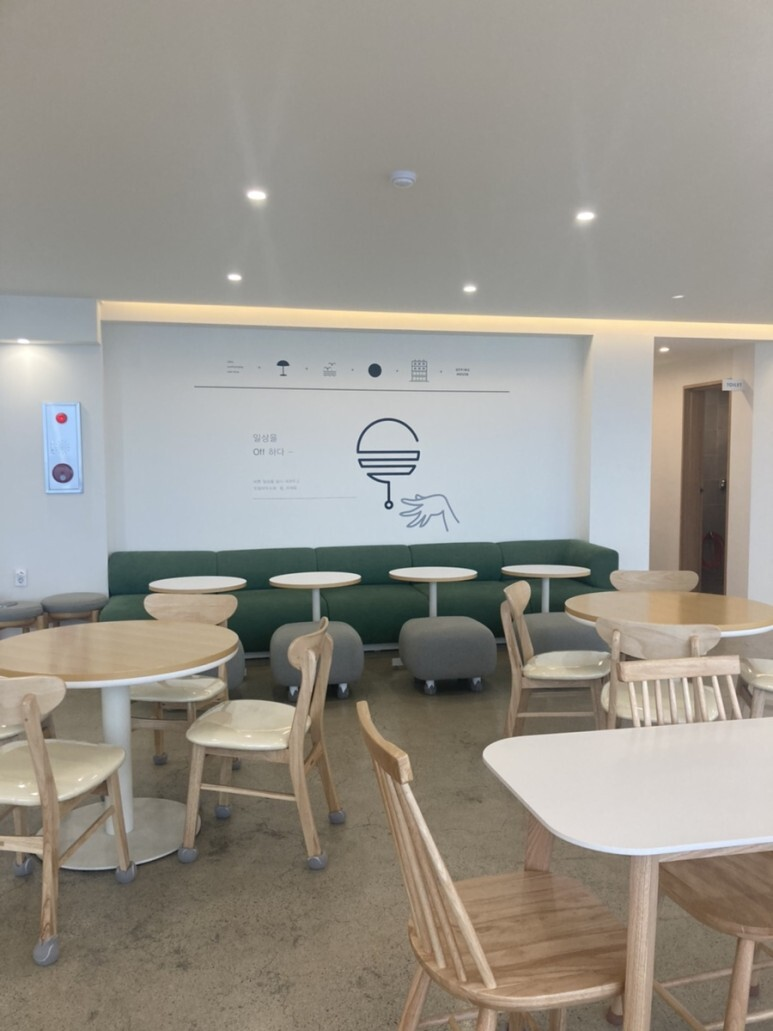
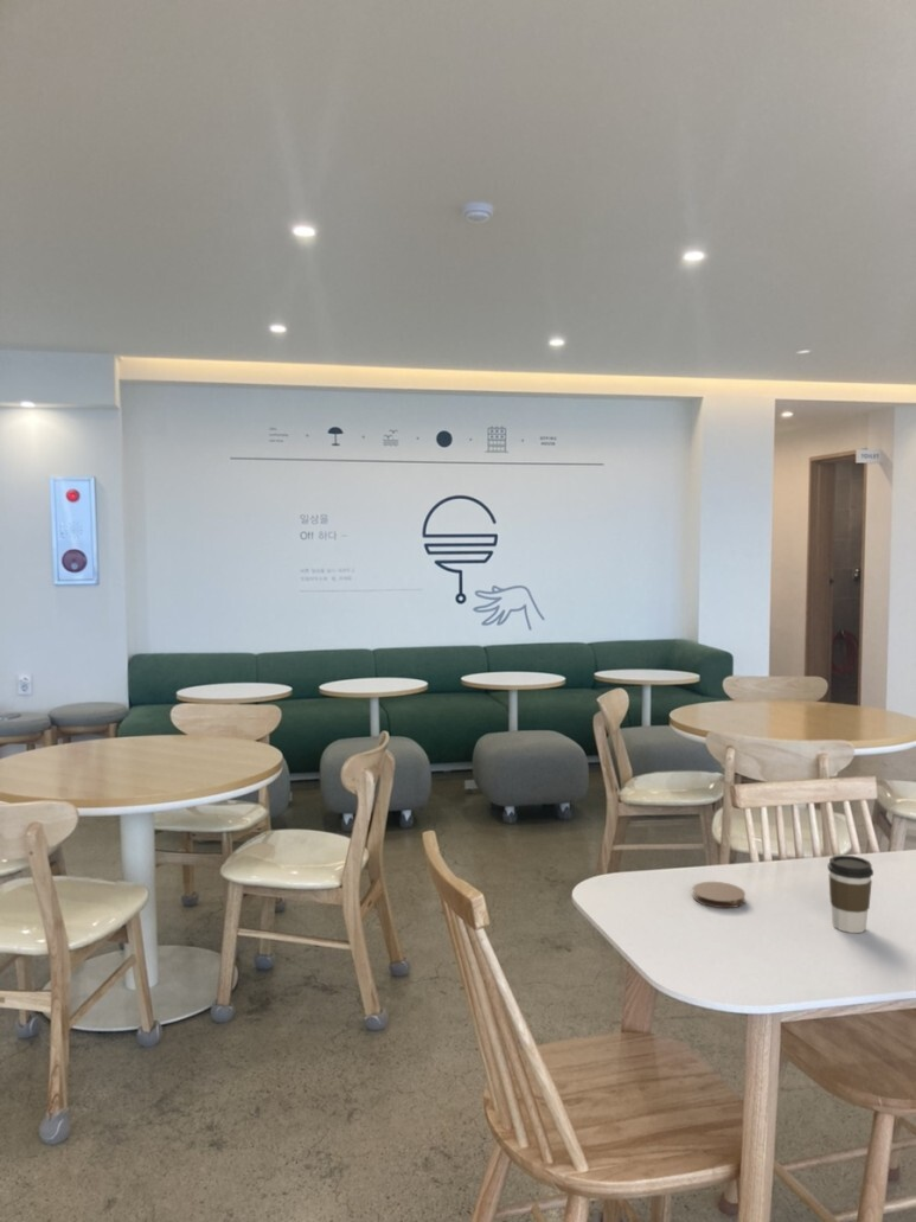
+ coffee cup [826,853,875,934]
+ coaster [691,881,747,909]
